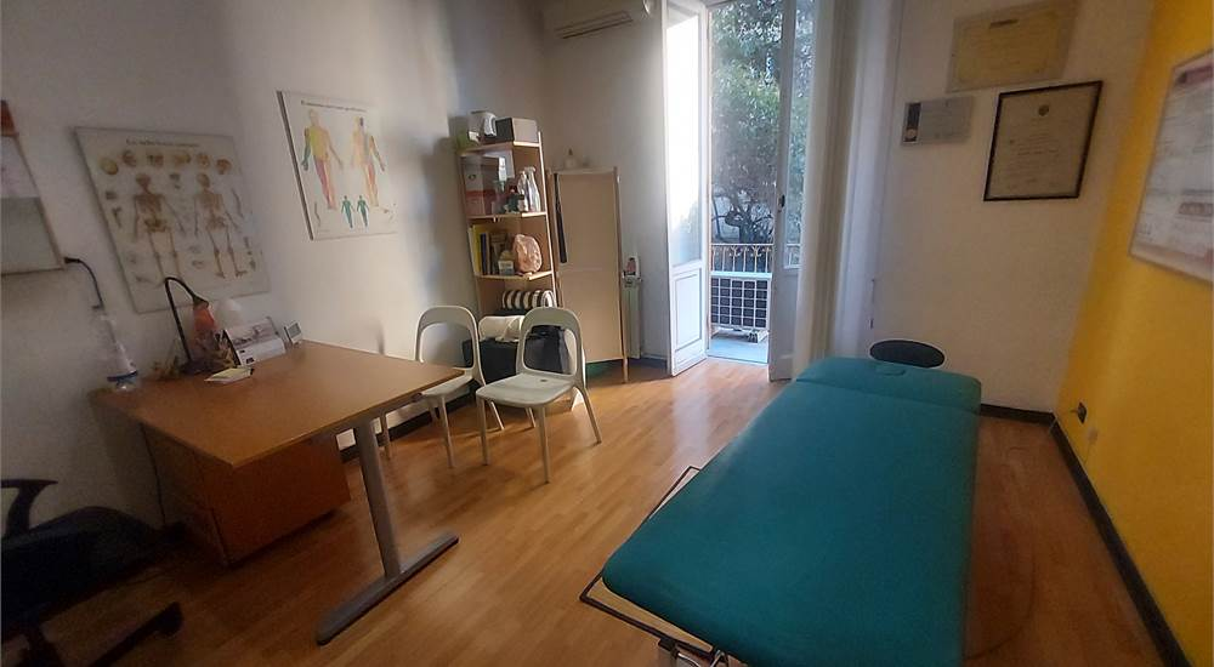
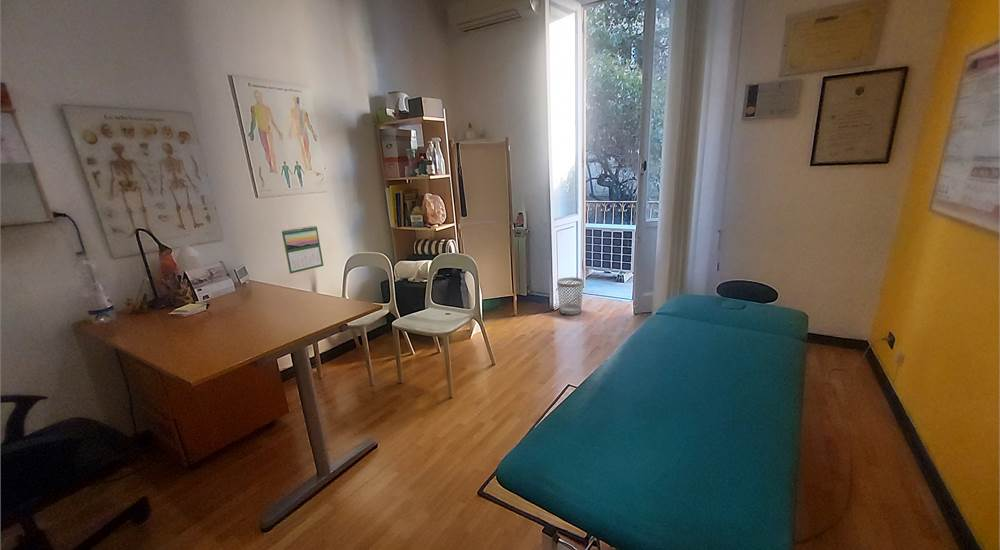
+ calendar [281,225,324,275]
+ wastebasket [556,276,584,316]
